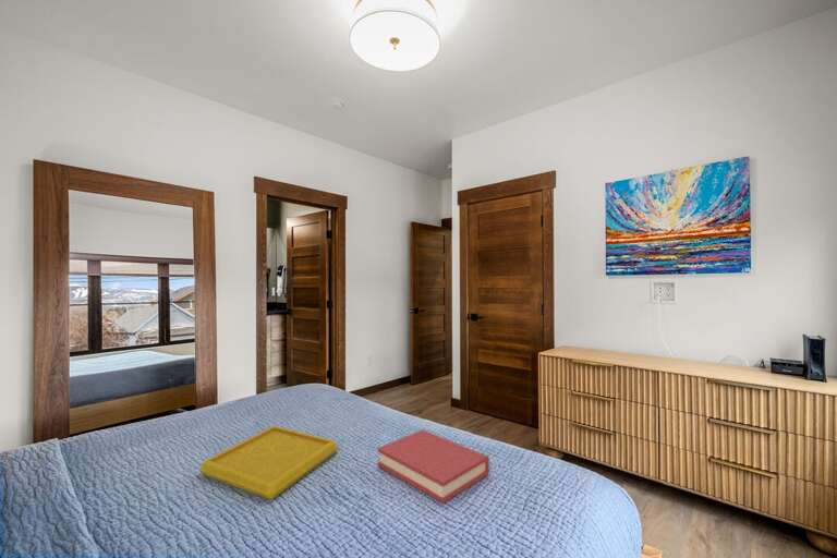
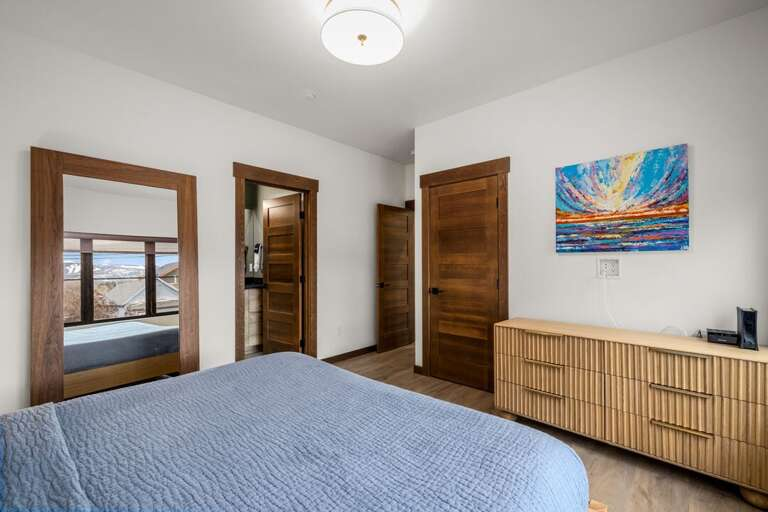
- serving tray [198,425,339,501]
- hardback book [377,428,490,505]
